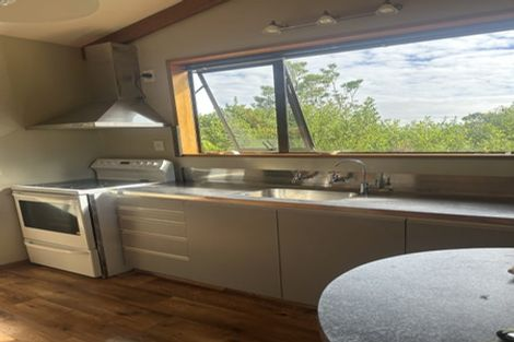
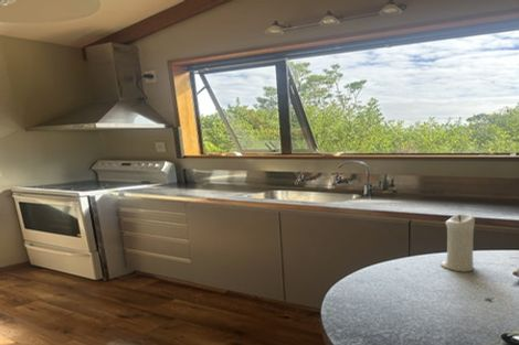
+ candle [439,213,476,273]
